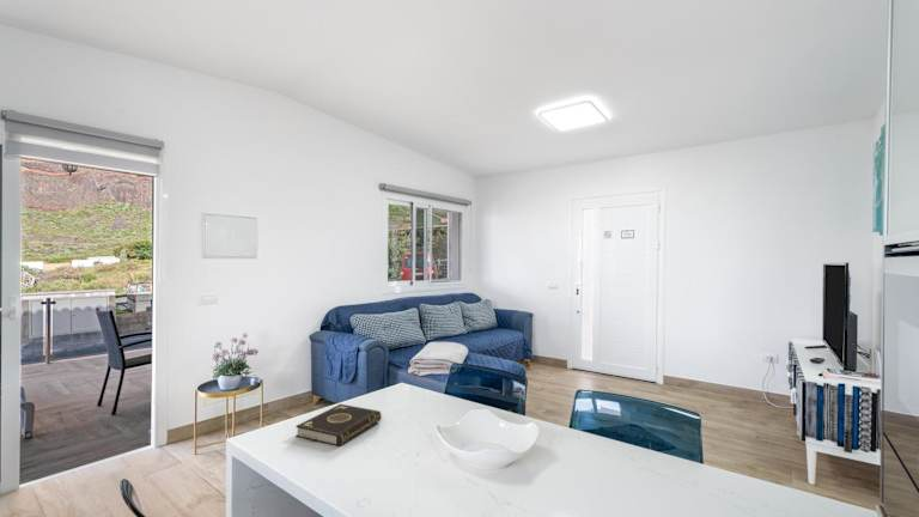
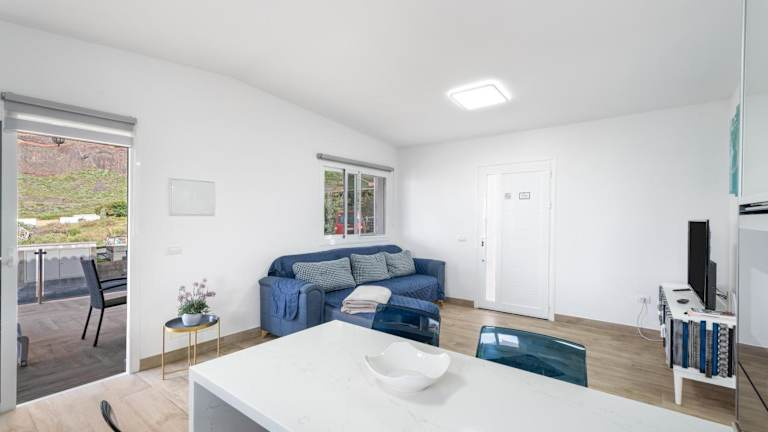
- book [294,403,383,448]
